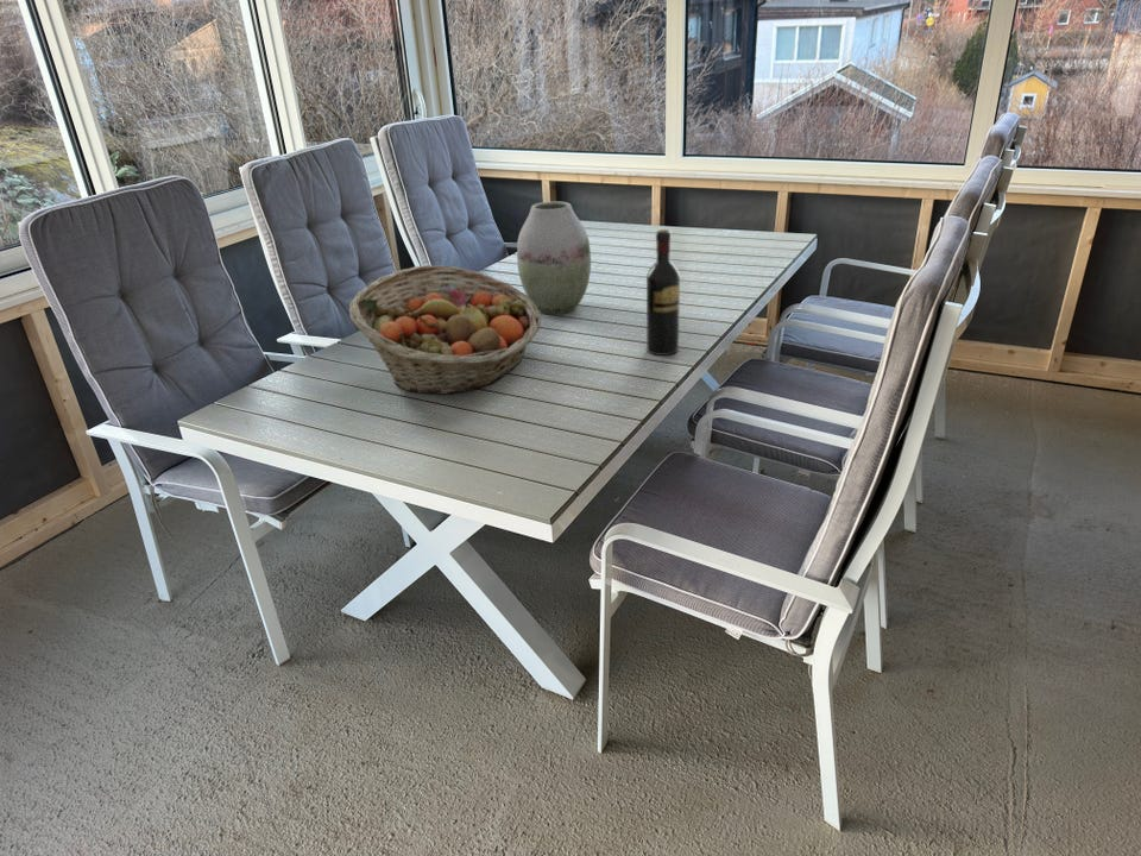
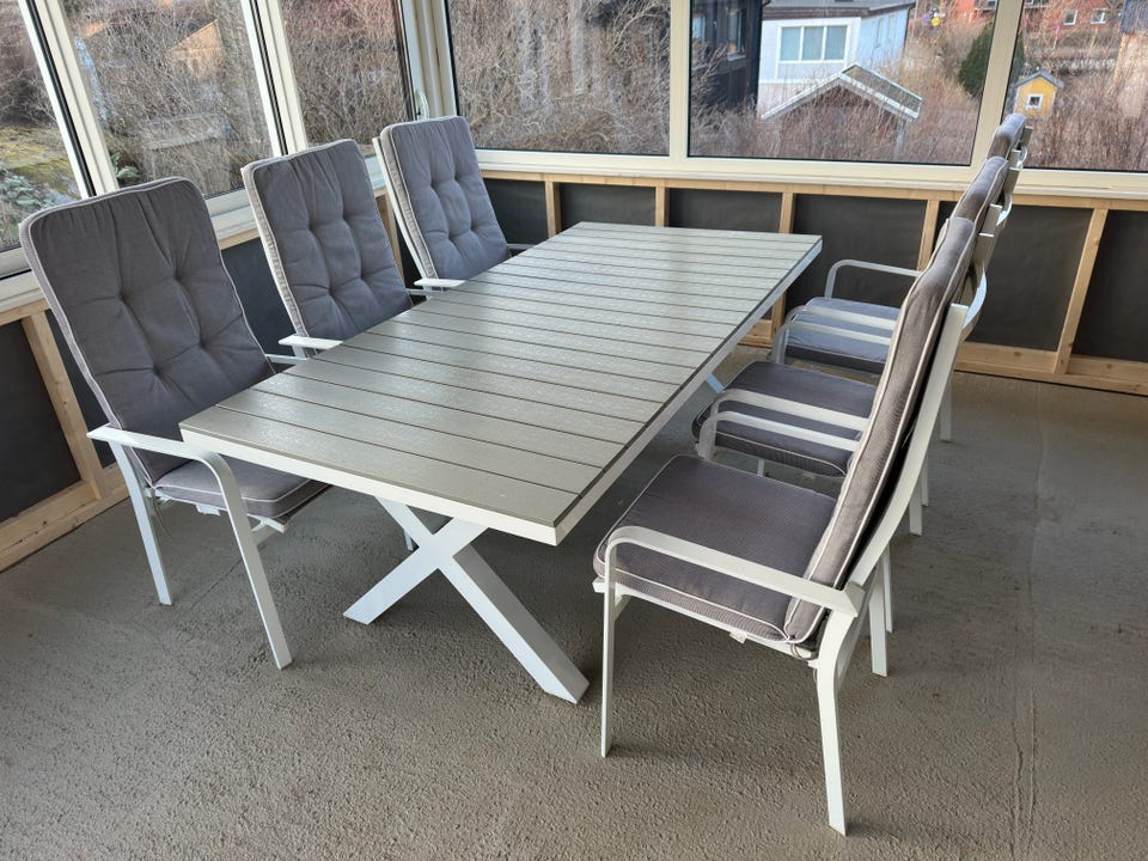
- fruit basket [348,264,541,396]
- wine bottle [645,228,681,357]
- vase [516,201,592,315]
